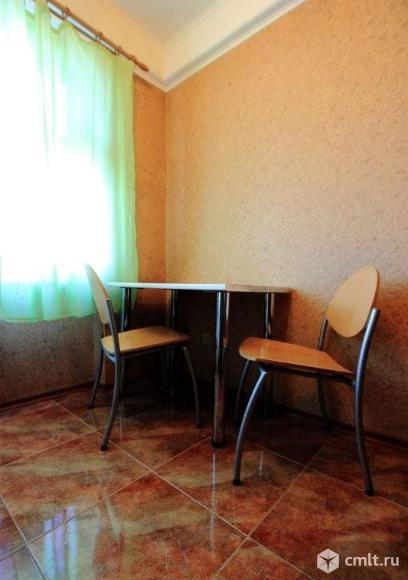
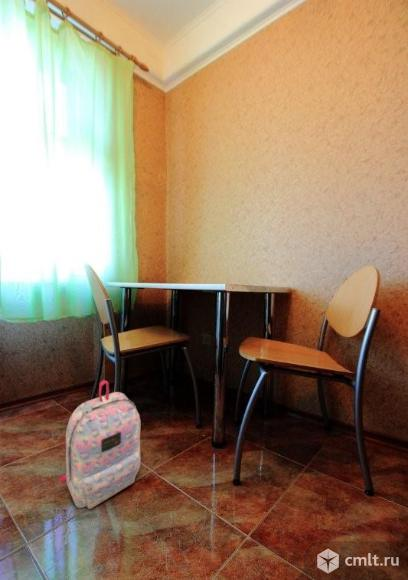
+ backpack [59,379,142,510]
